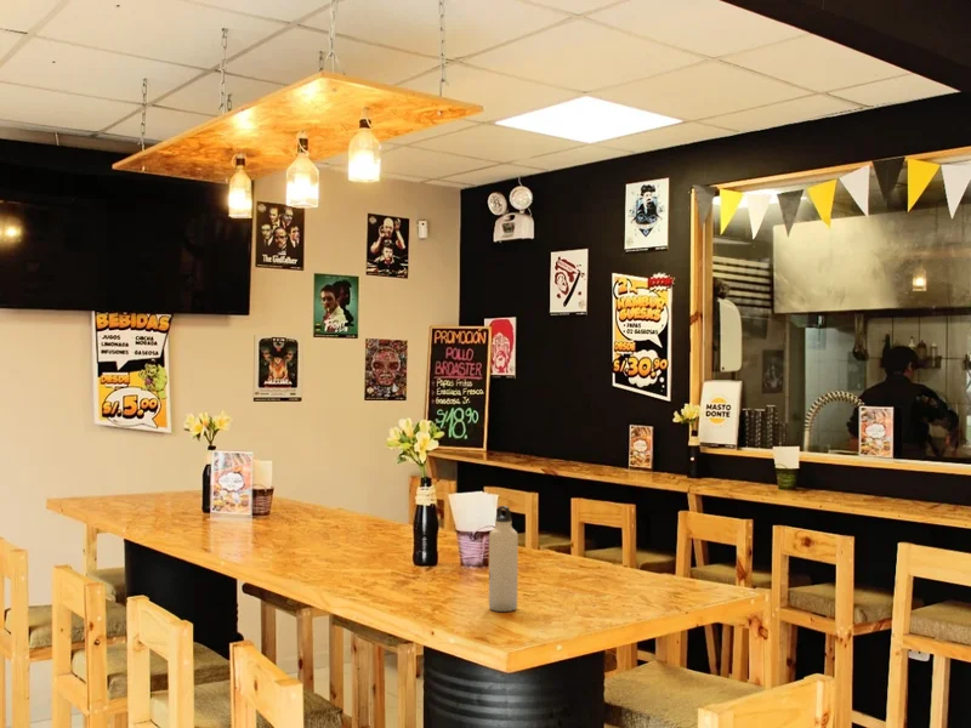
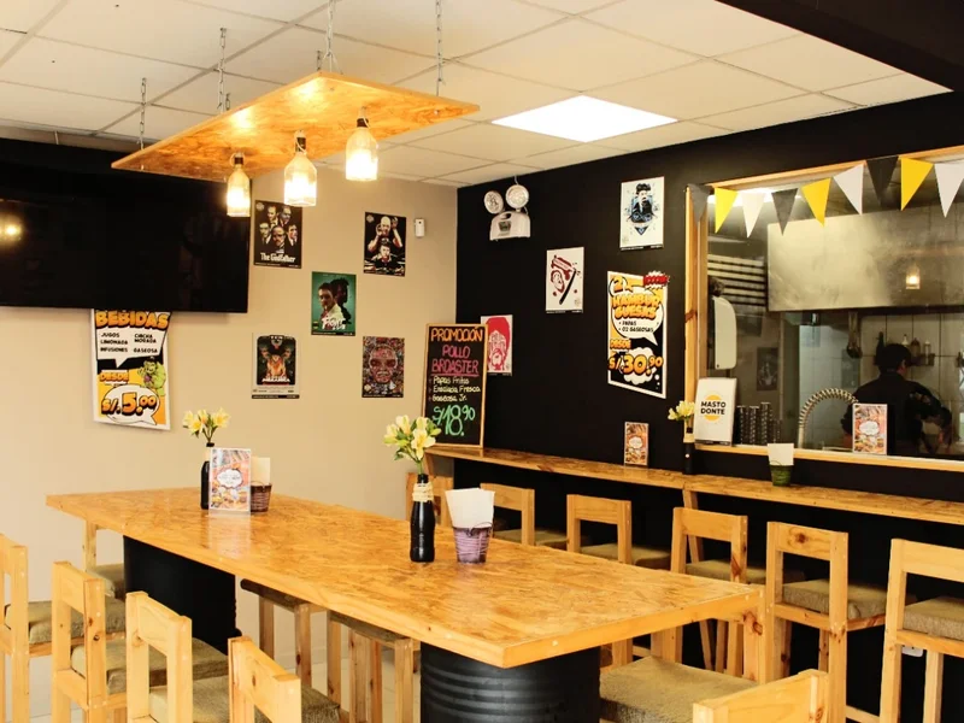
- water bottle [488,505,519,613]
